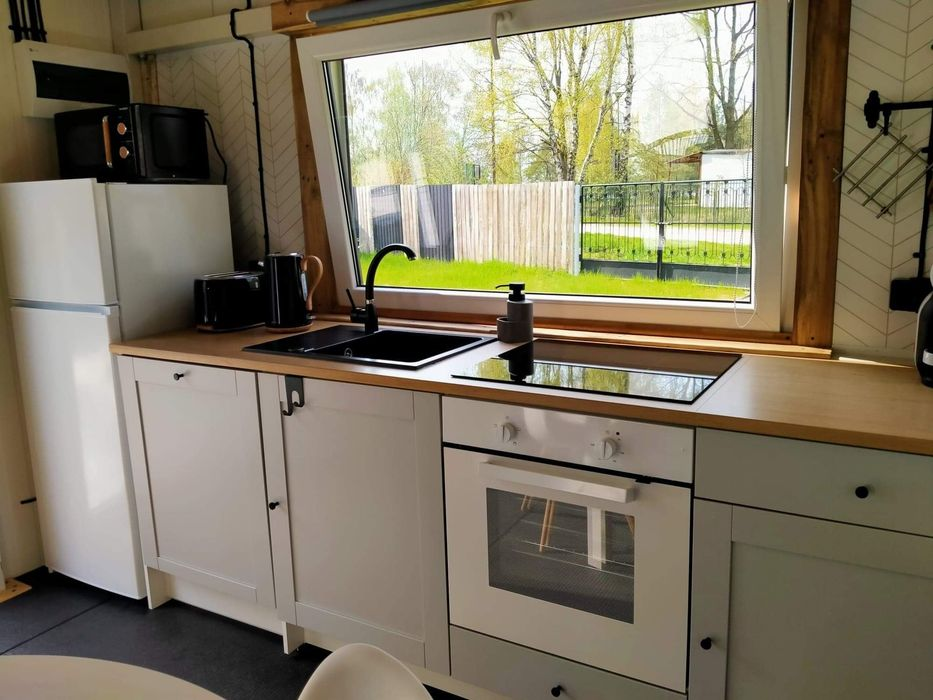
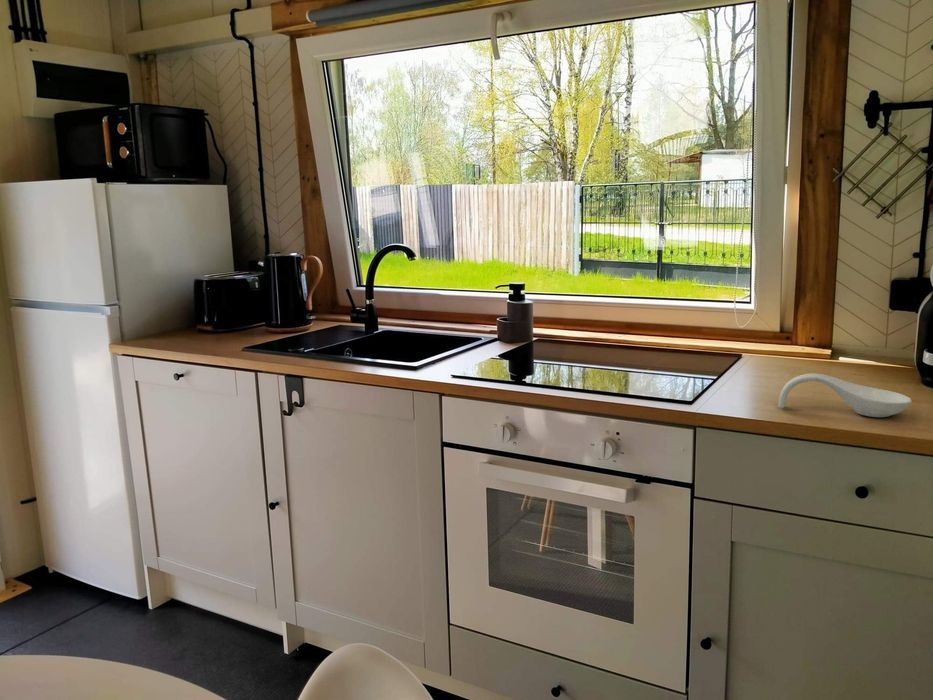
+ spoon rest [777,372,913,418]
